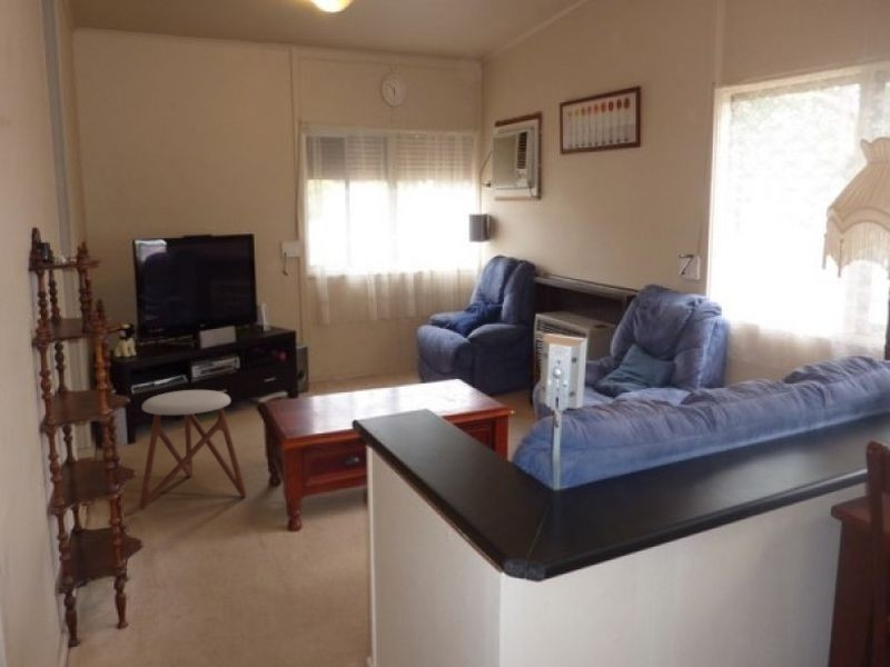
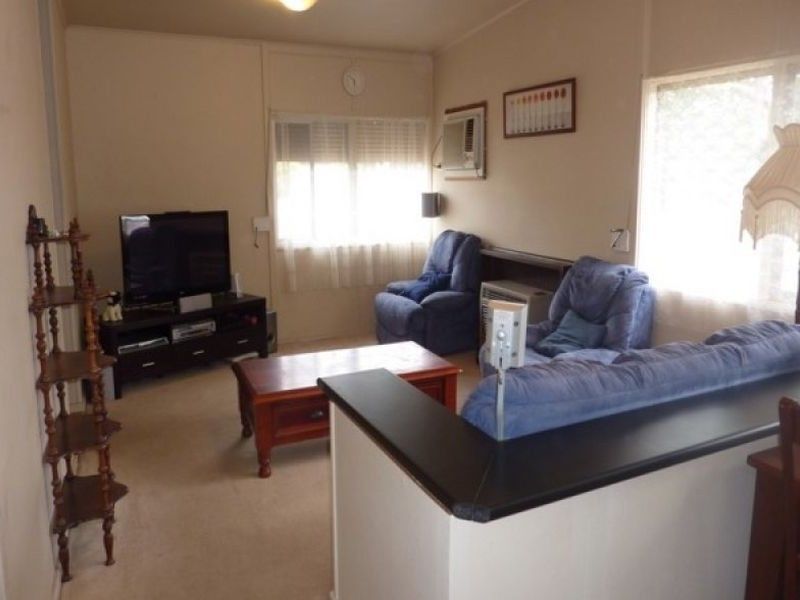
- stool [138,389,248,511]
